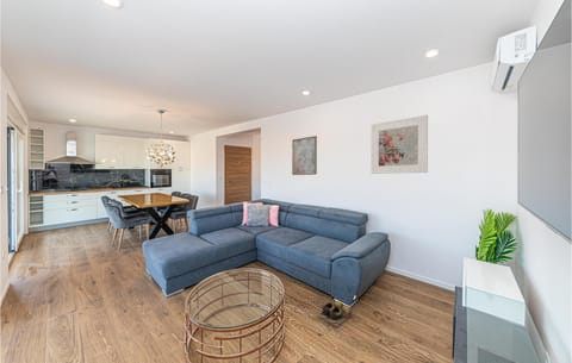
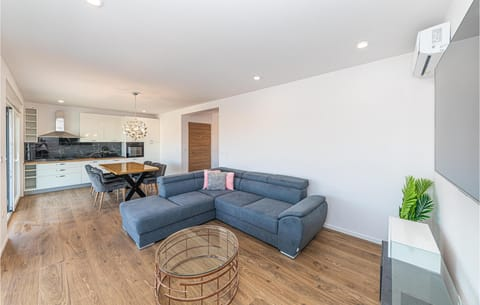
- wall art [291,134,318,176]
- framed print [369,114,429,175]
- shoes [316,300,355,327]
